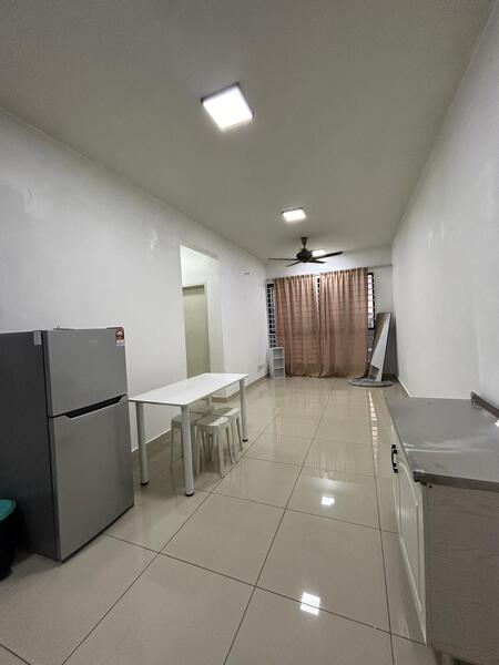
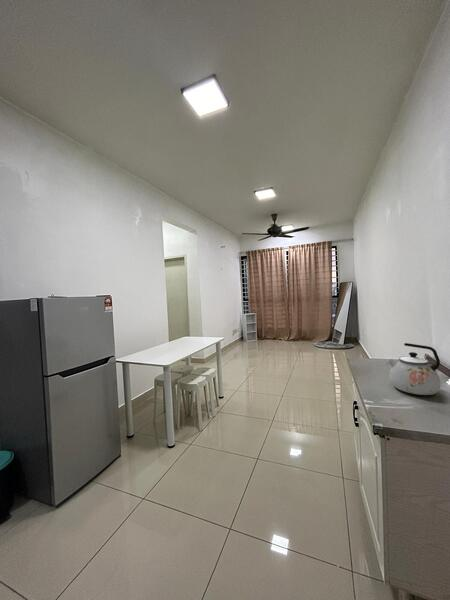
+ kettle [387,342,442,396]
